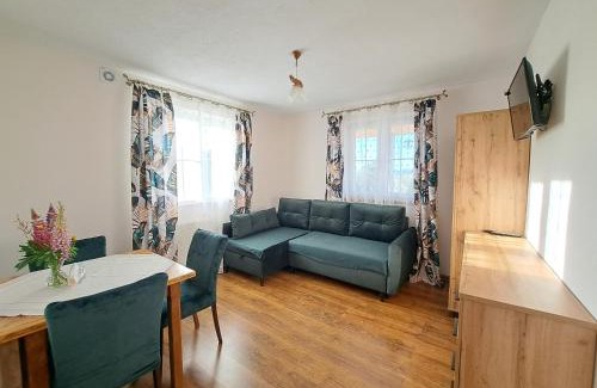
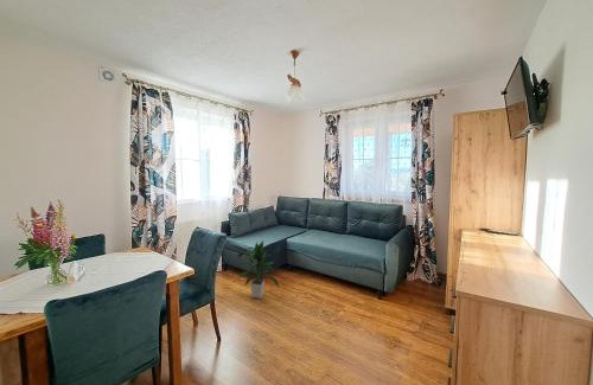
+ indoor plant [237,239,280,300]
